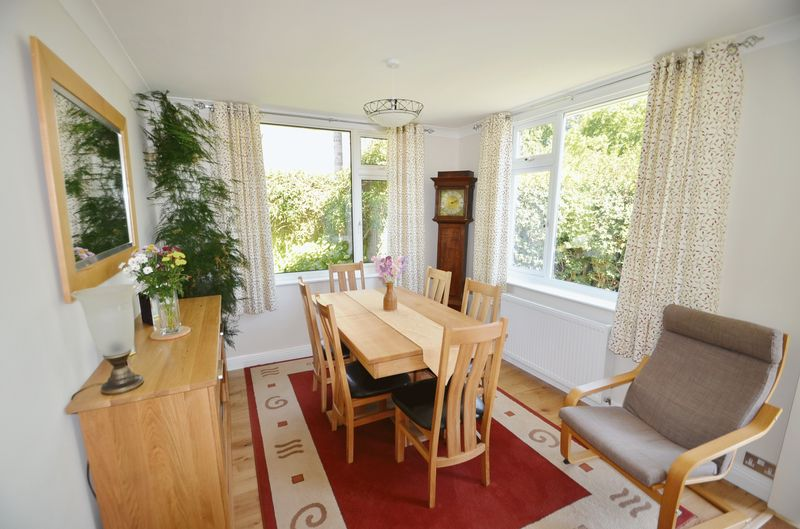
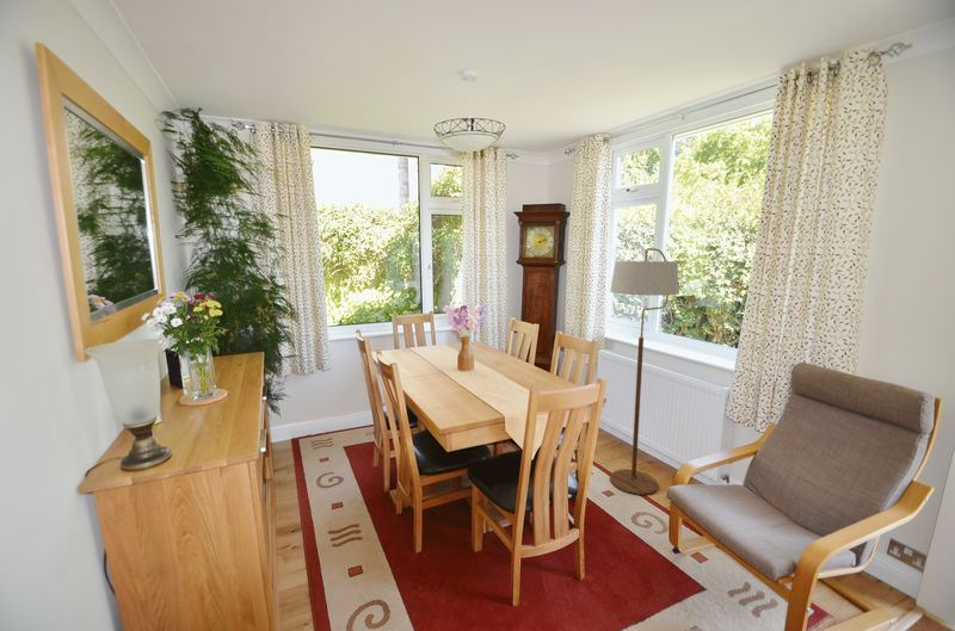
+ floor lamp [609,247,680,496]
